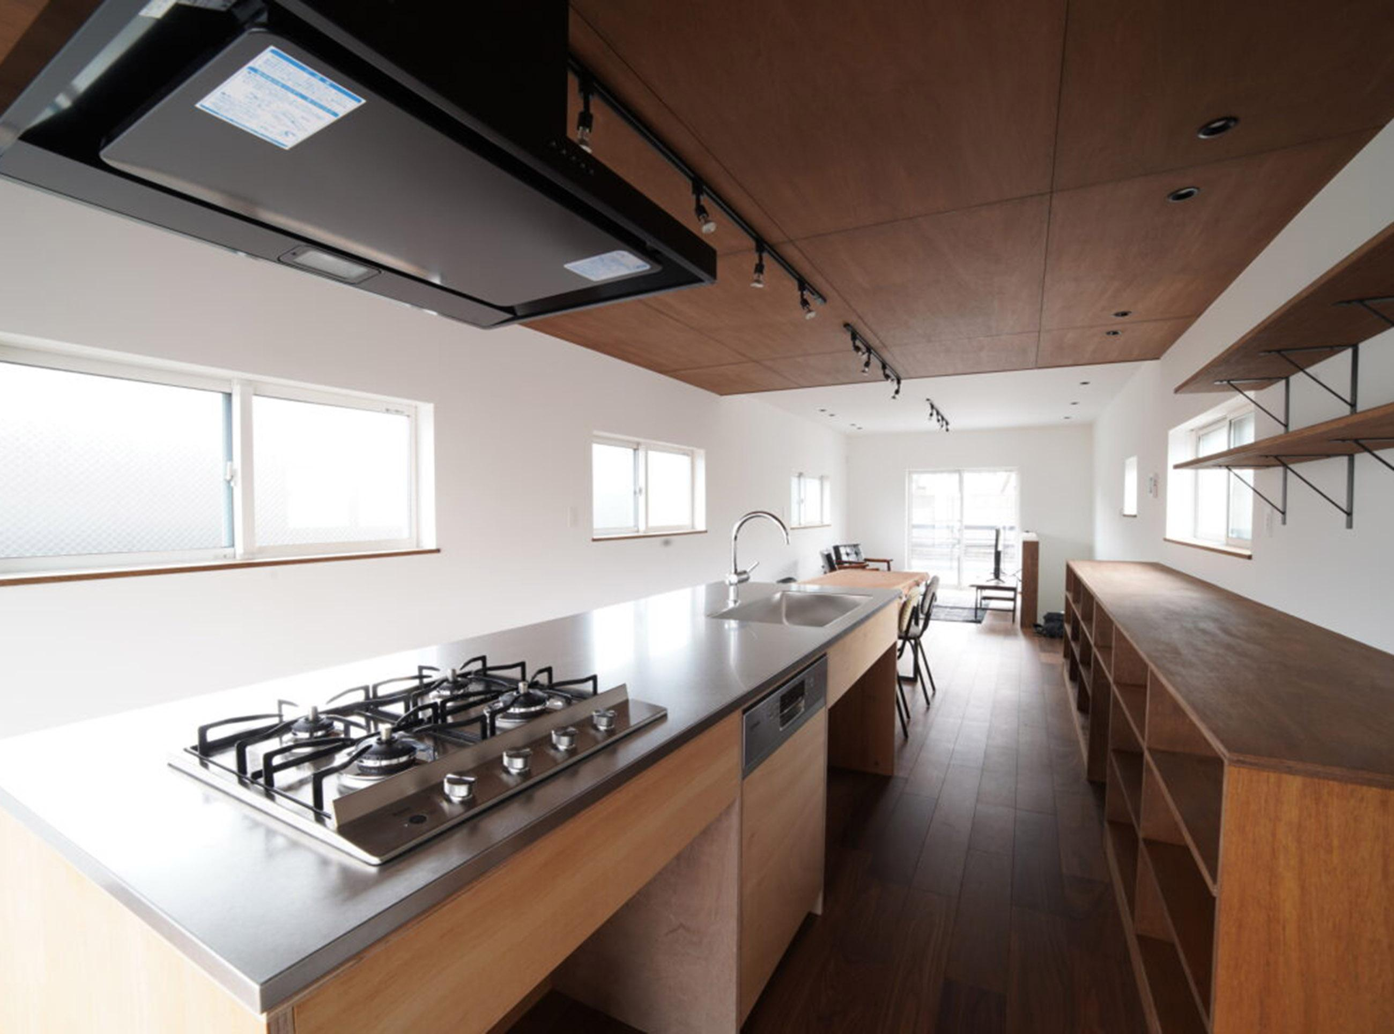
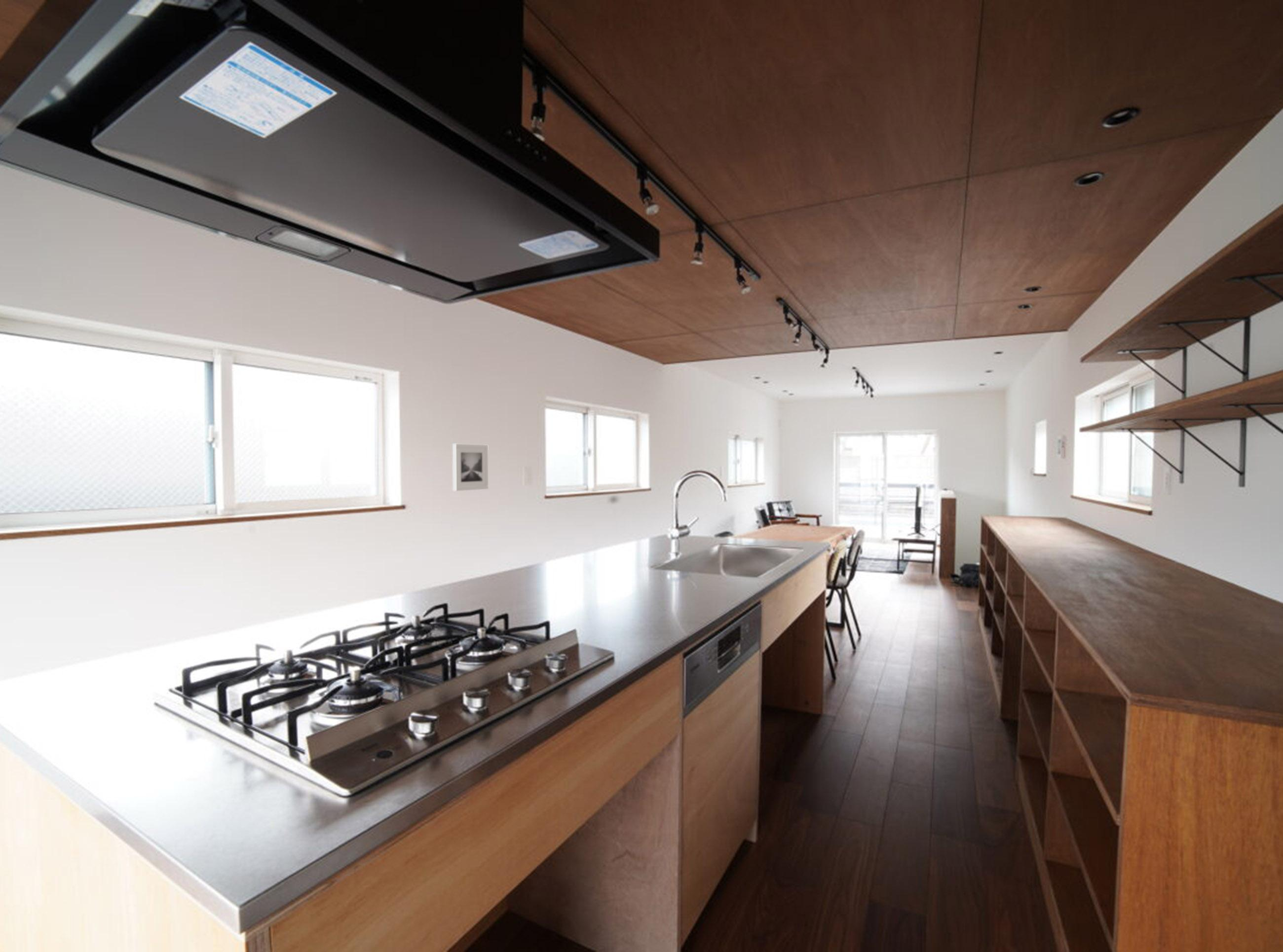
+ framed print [452,443,489,491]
